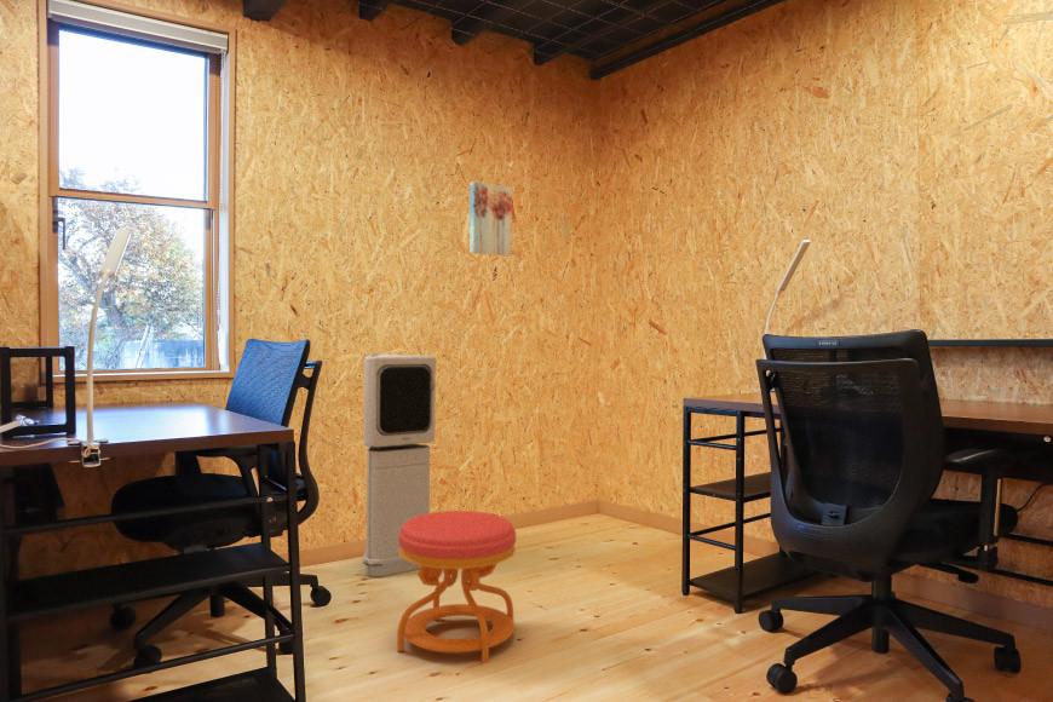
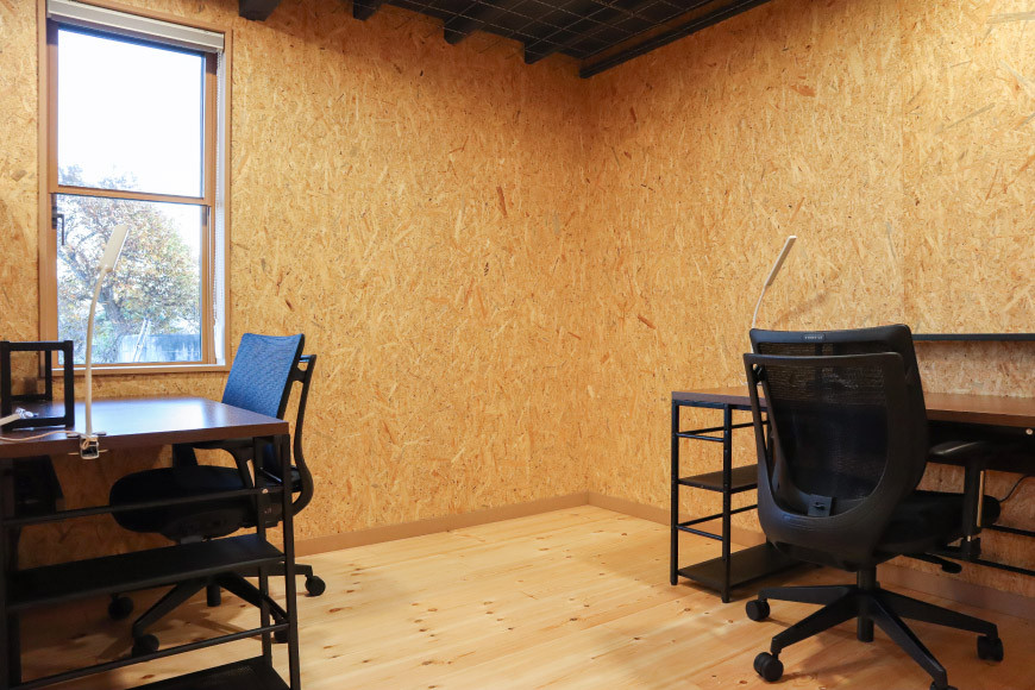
- stool [396,510,517,664]
- air purifier [362,352,437,579]
- wall art [468,180,513,257]
